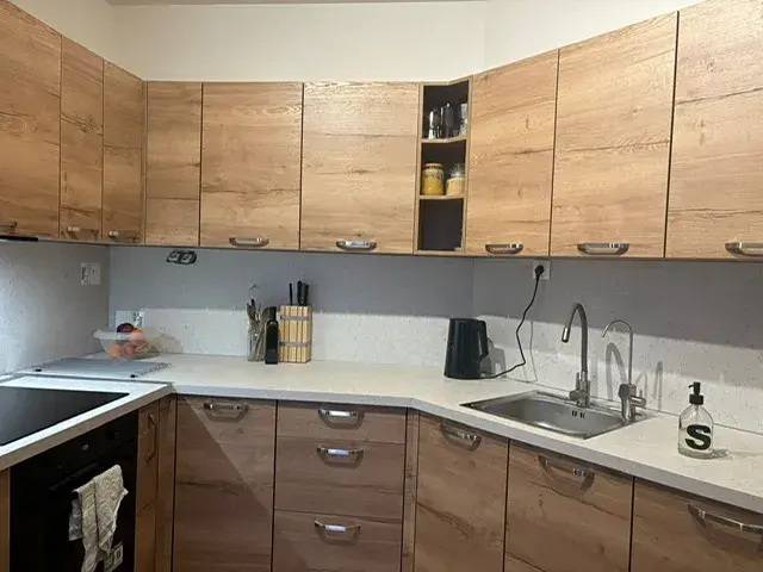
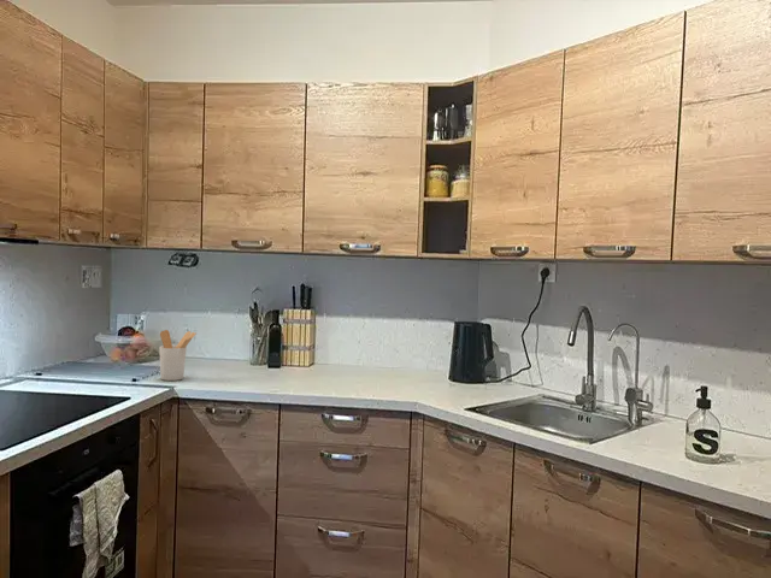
+ utensil holder [158,329,198,382]
